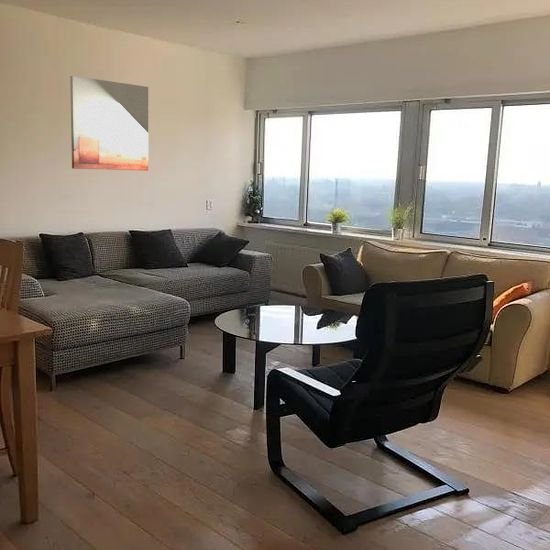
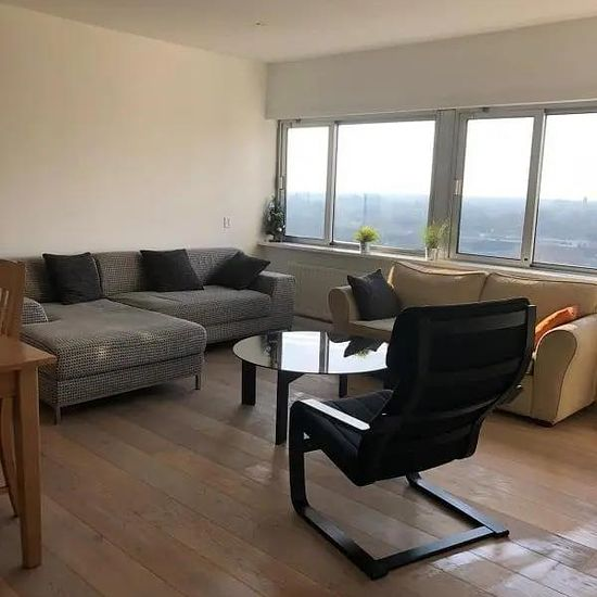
- wall art [69,75,149,172]
